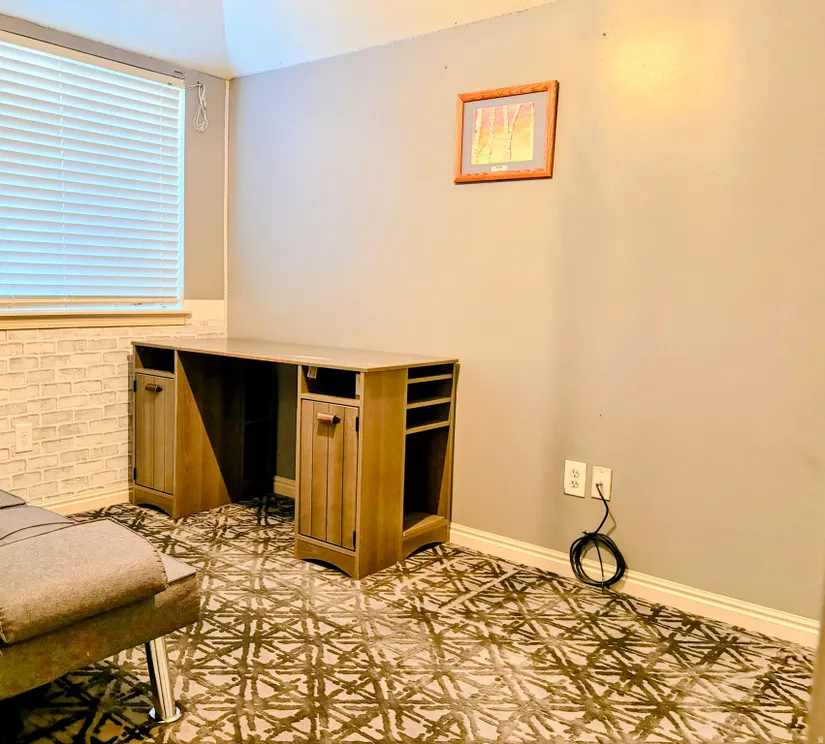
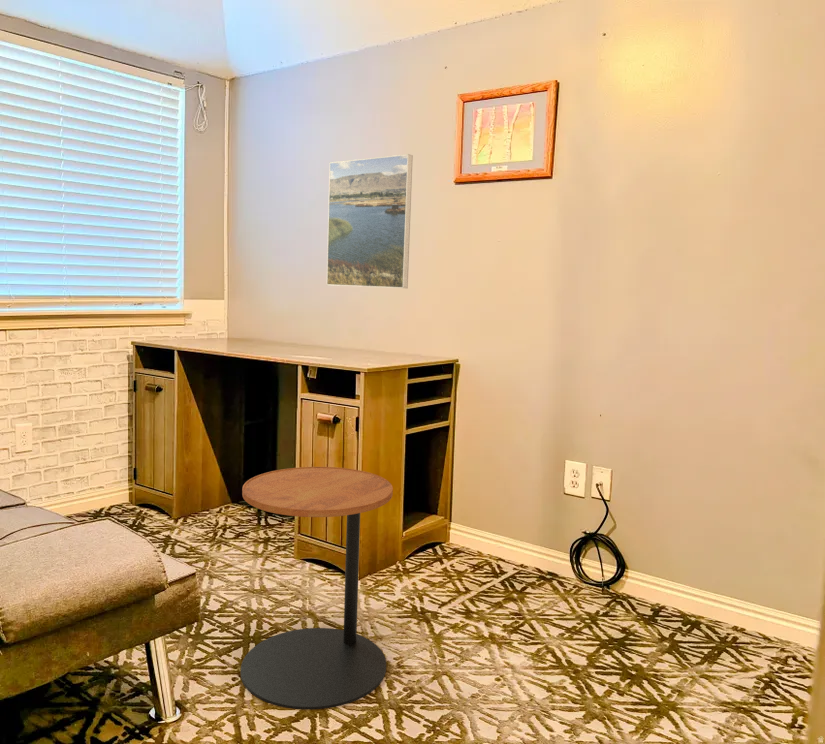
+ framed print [326,153,414,289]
+ side table [240,466,394,711]
